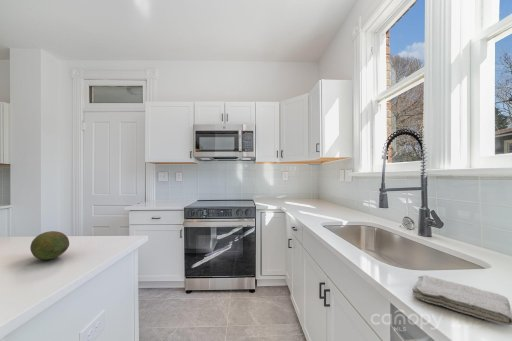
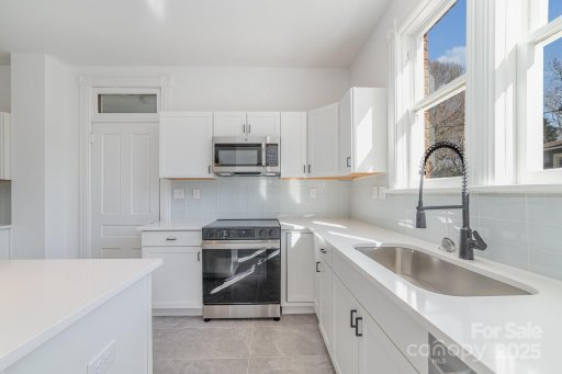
- fruit [29,230,70,261]
- washcloth [411,274,512,326]
